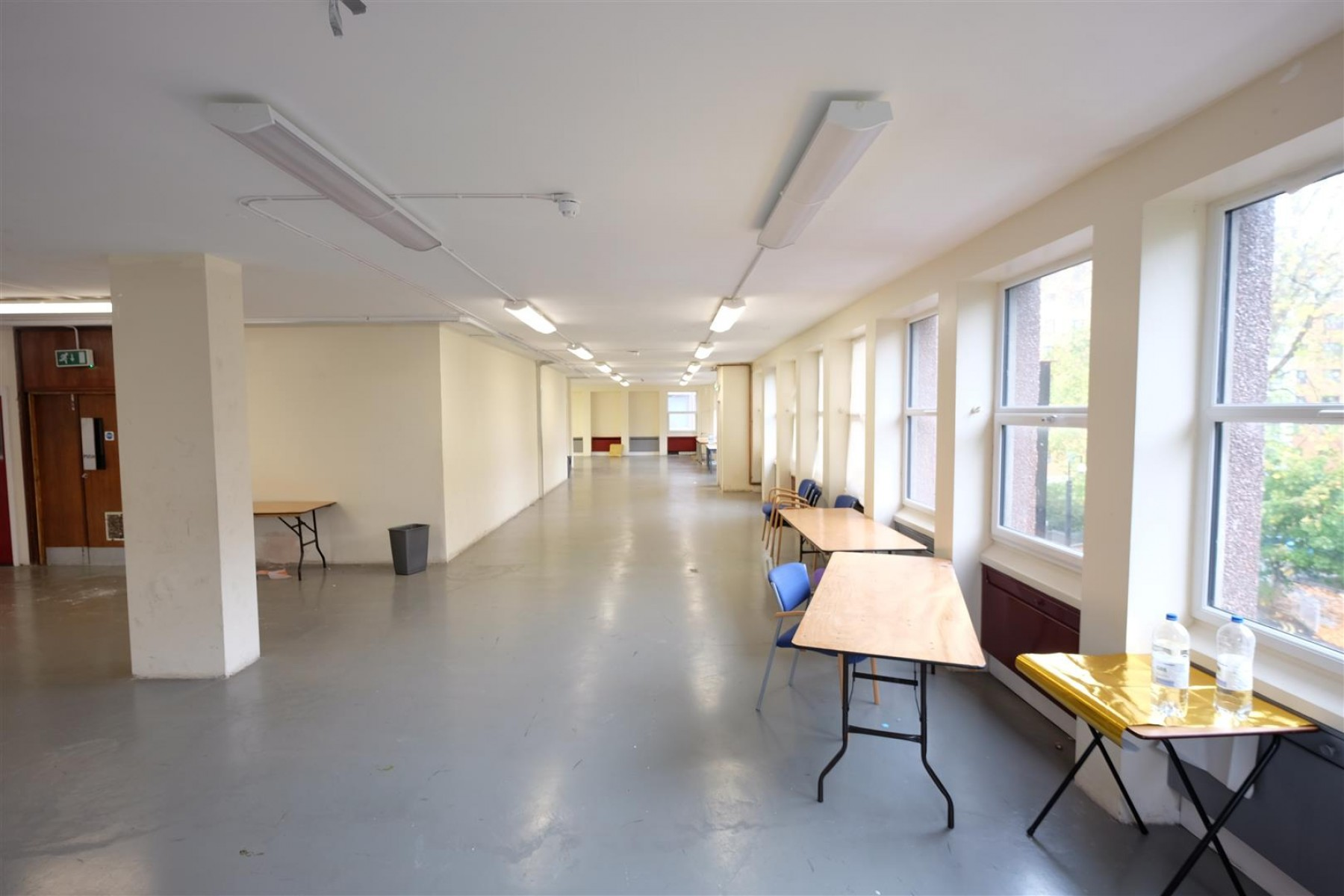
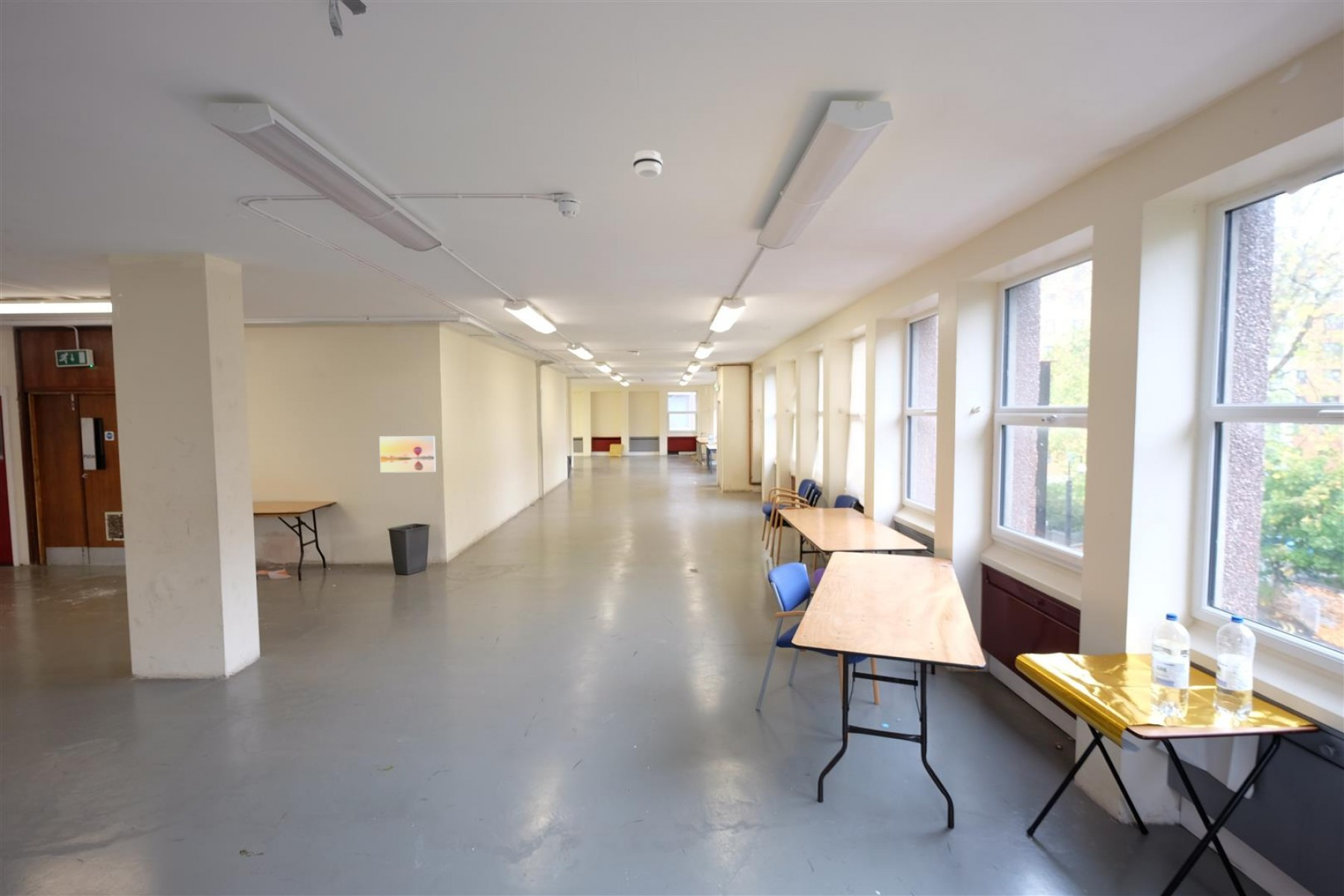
+ smoke detector [632,149,664,179]
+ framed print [379,435,437,473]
